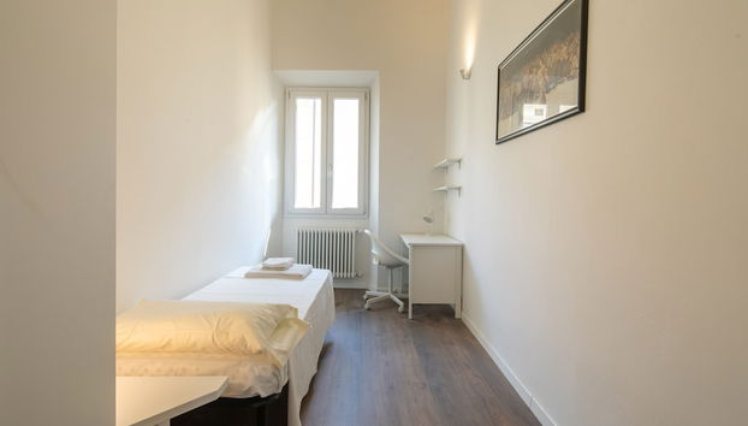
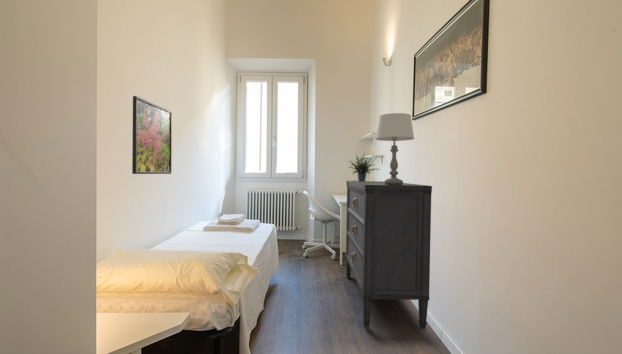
+ potted plant [348,152,381,182]
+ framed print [131,95,173,175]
+ table lamp [375,112,415,185]
+ dresser [344,180,433,330]
